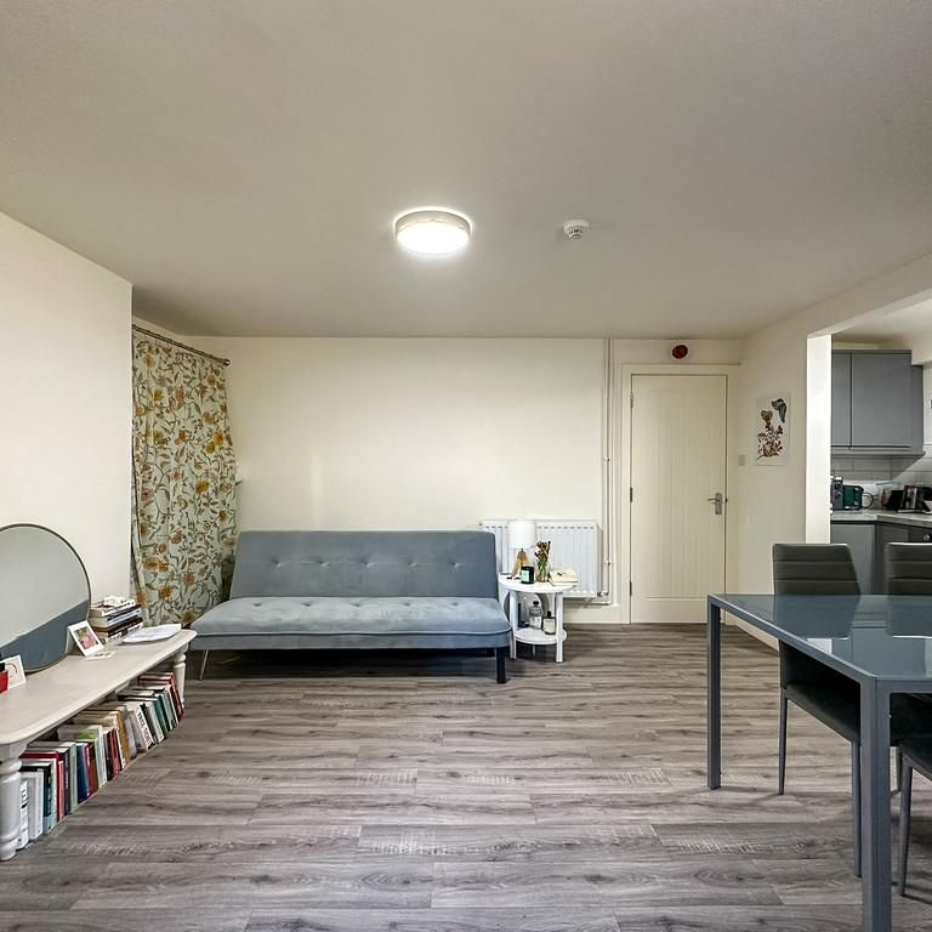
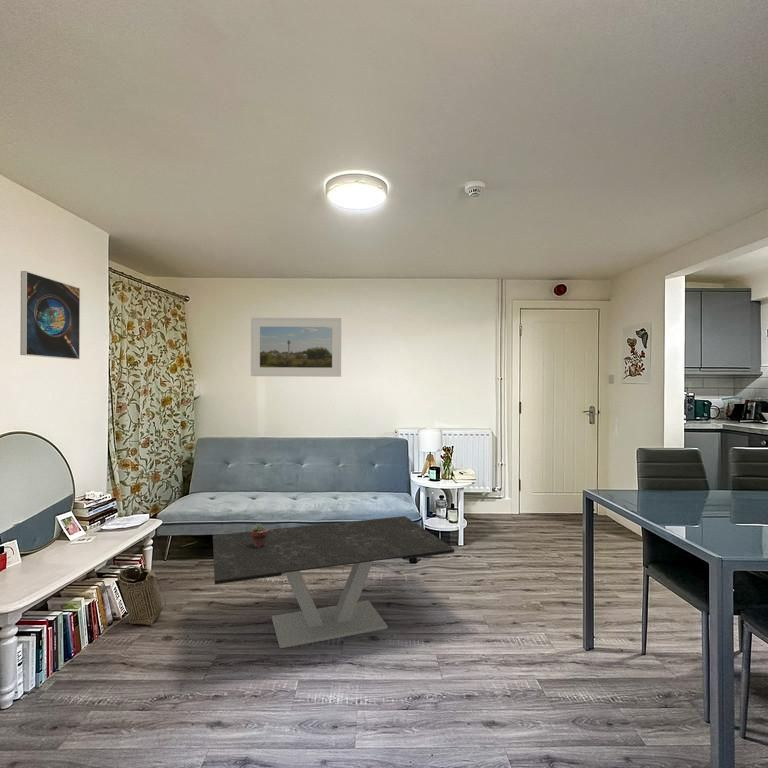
+ basket [115,565,167,626]
+ potted succulent [250,523,269,548]
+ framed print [250,317,342,378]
+ coffee table [212,515,455,649]
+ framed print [19,270,81,360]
